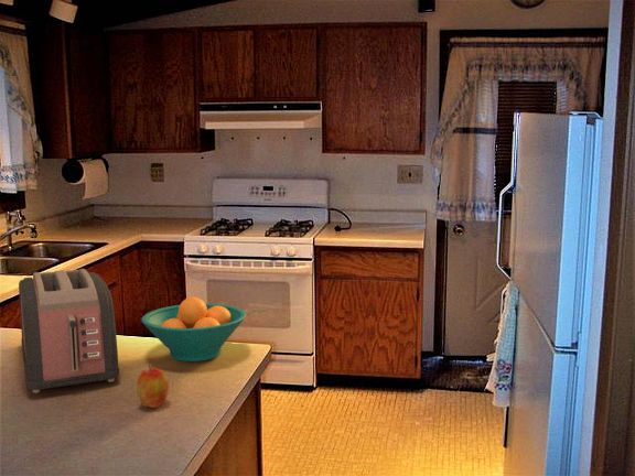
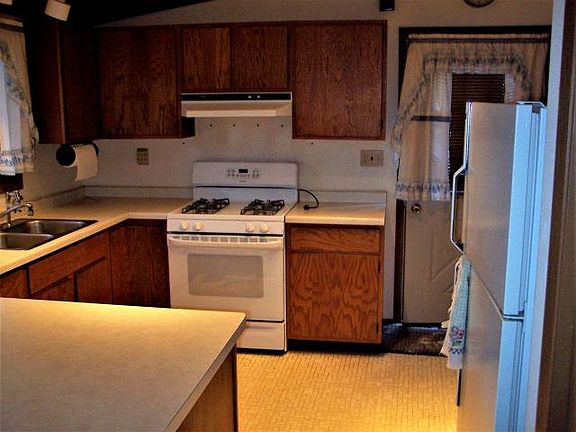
- toaster [18,268,120,394]
- apple [136,363,170,409]
- fruit bowl [141,296,247,363]
